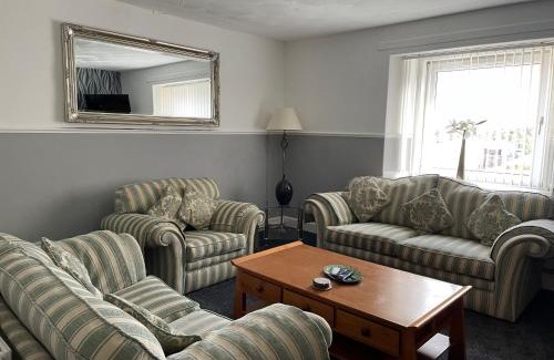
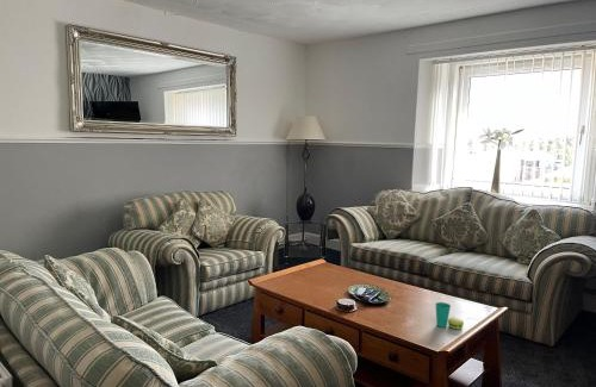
+ cup [434,301,465,330]
